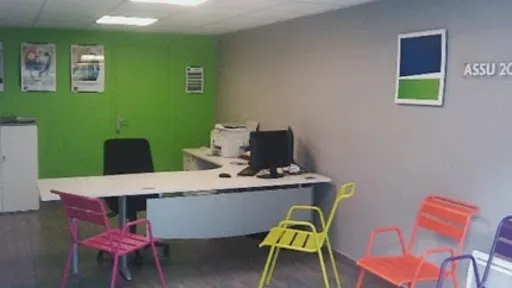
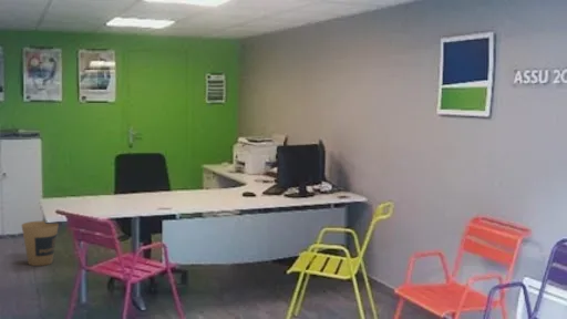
+ trash can [20,219,60,267]
